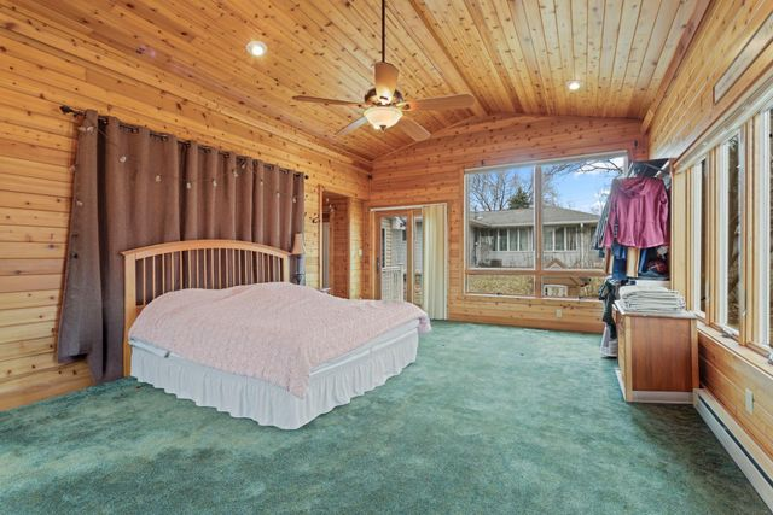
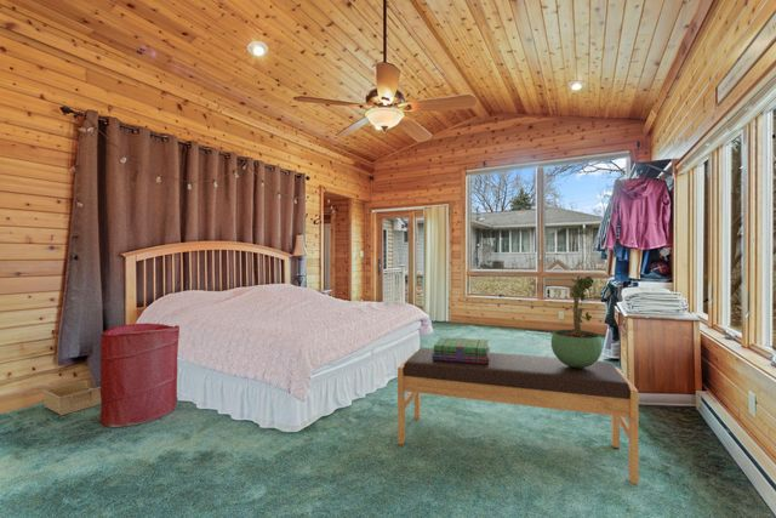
+ bench [396,347,640,485]
+ laundry hamper [98,321,181,428]
+ potted plant [549,274,604,368]
+ storage bin [41,378,102,416]
+ stack of books [433,336,491,364]
